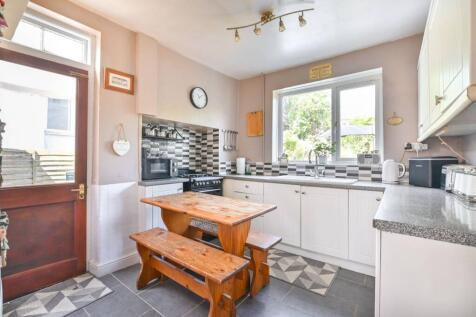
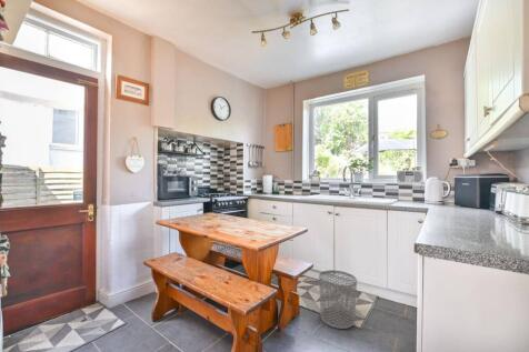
+ waste bin [318,269,358,330]
